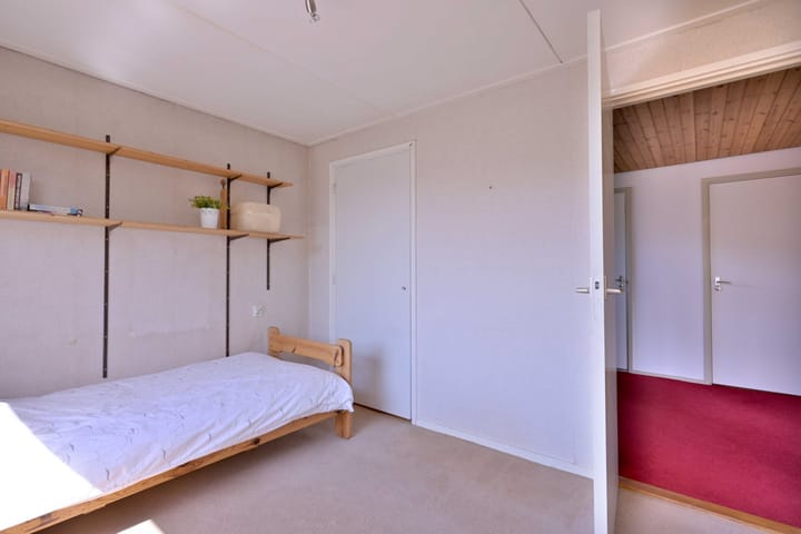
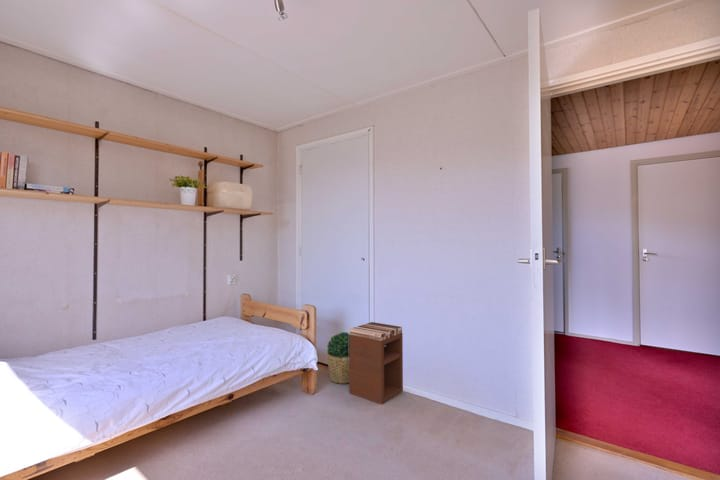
+ potted plant [326,331,350,384]
+ nightstand [348,321,404,405]
